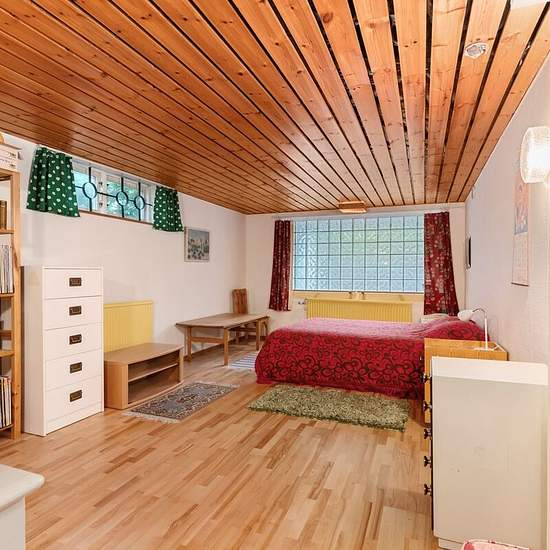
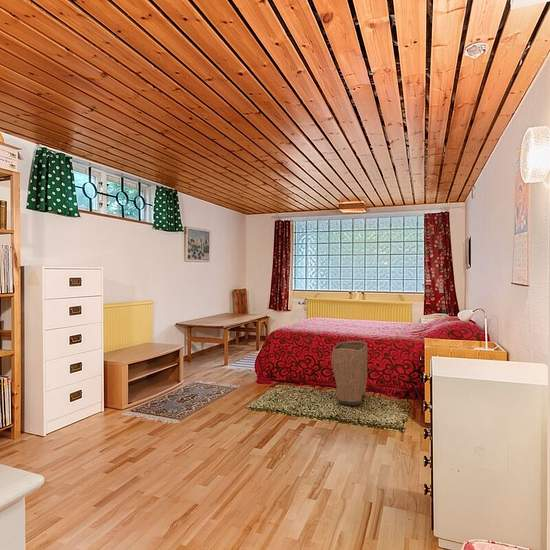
+ laundry basket [331,340,368,407]
